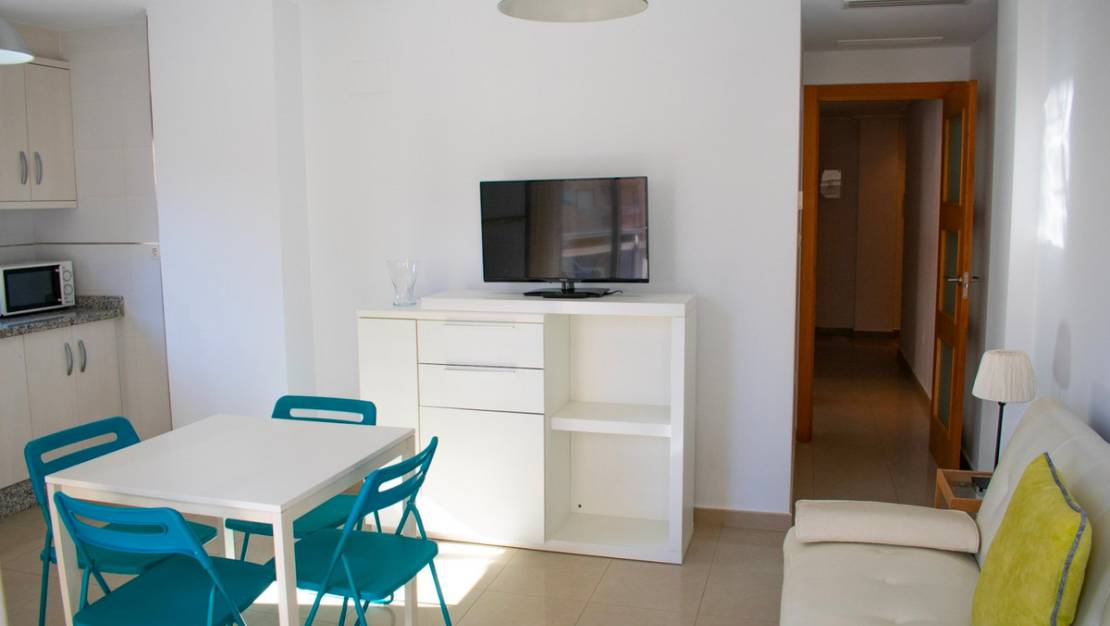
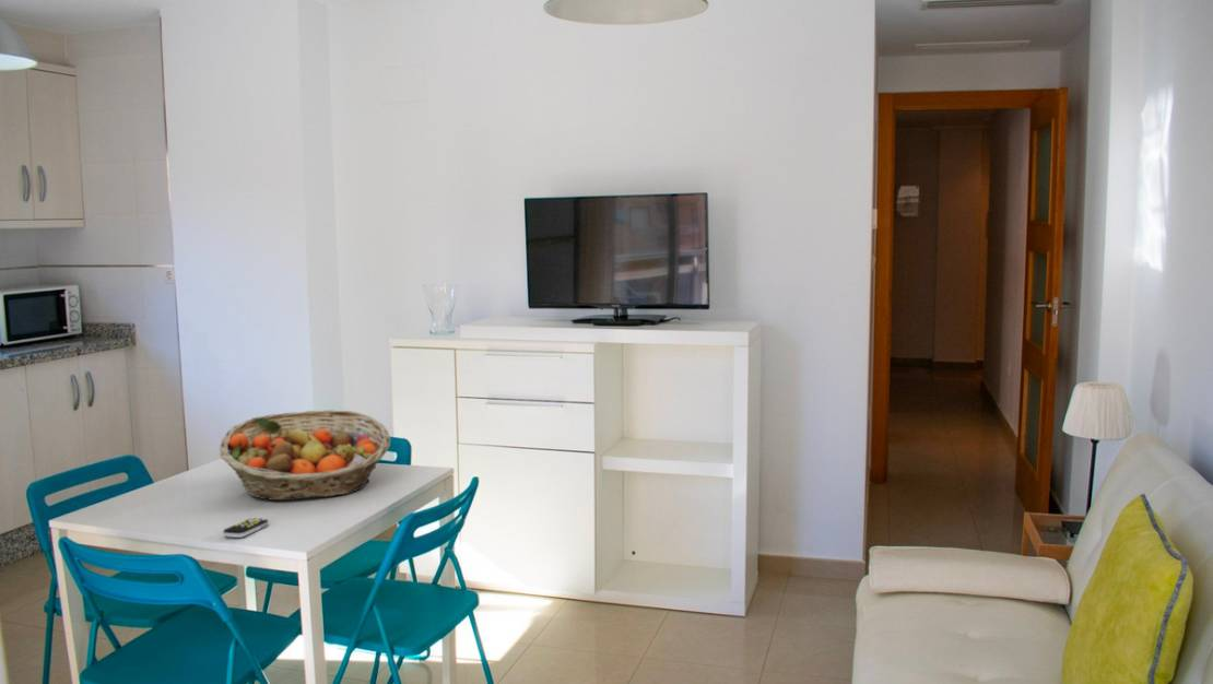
+ remote control [222,517,270,539]
+ fruit basket [219,409,391,502]
